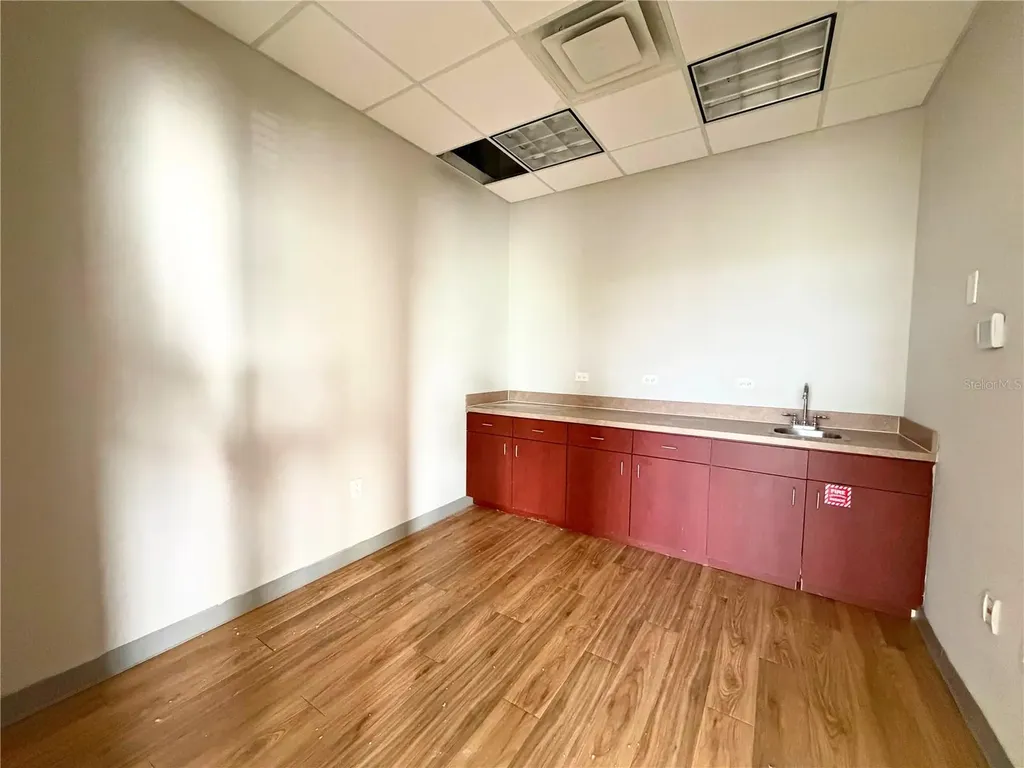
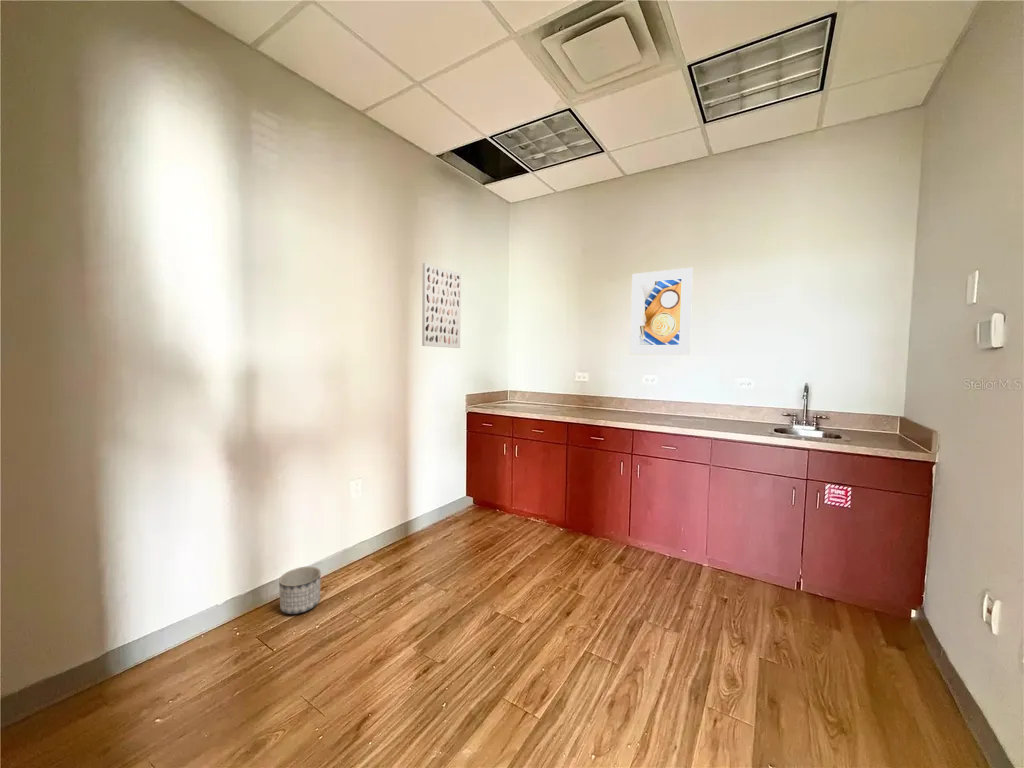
+ planter [278,566,322,615]
+ wall art [421,262,462,349]
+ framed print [629,267,694,355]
